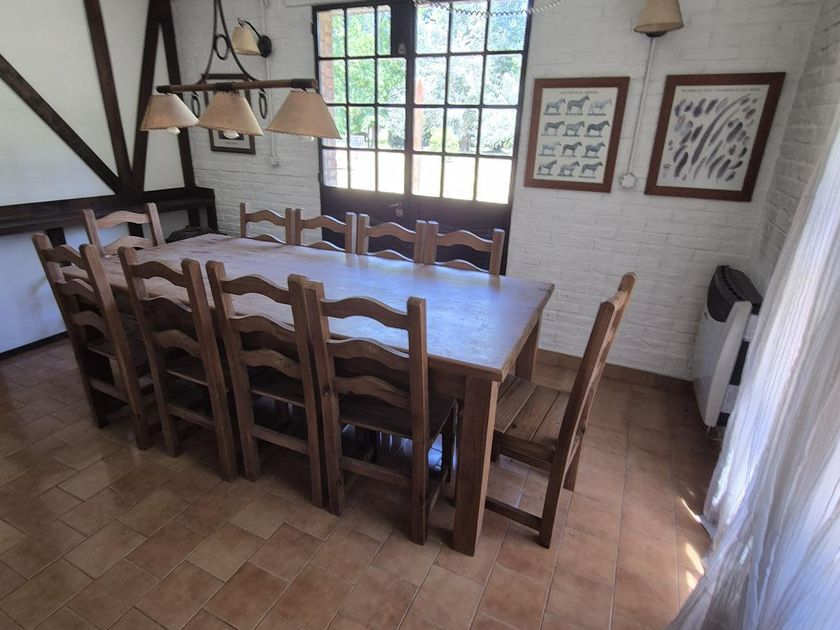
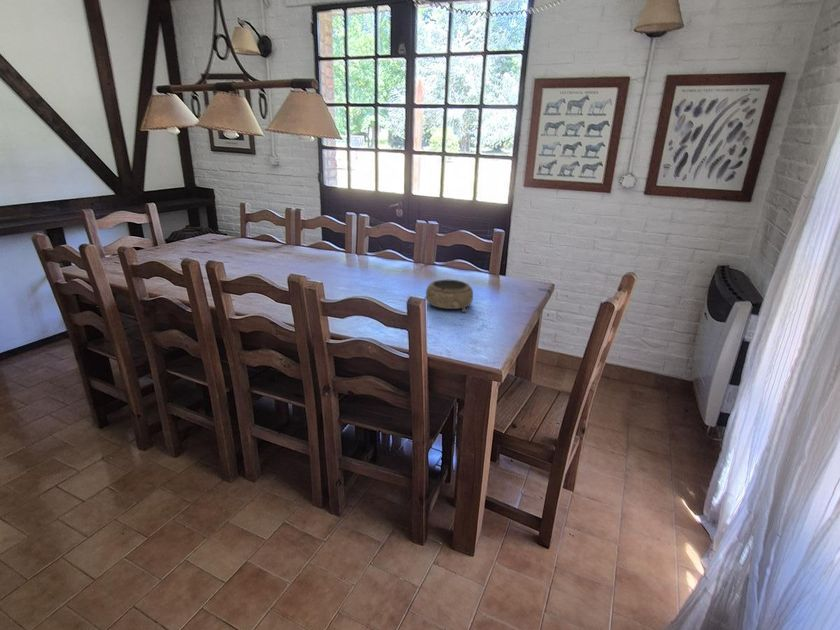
+ decorative bowl [423,279,474,313]
